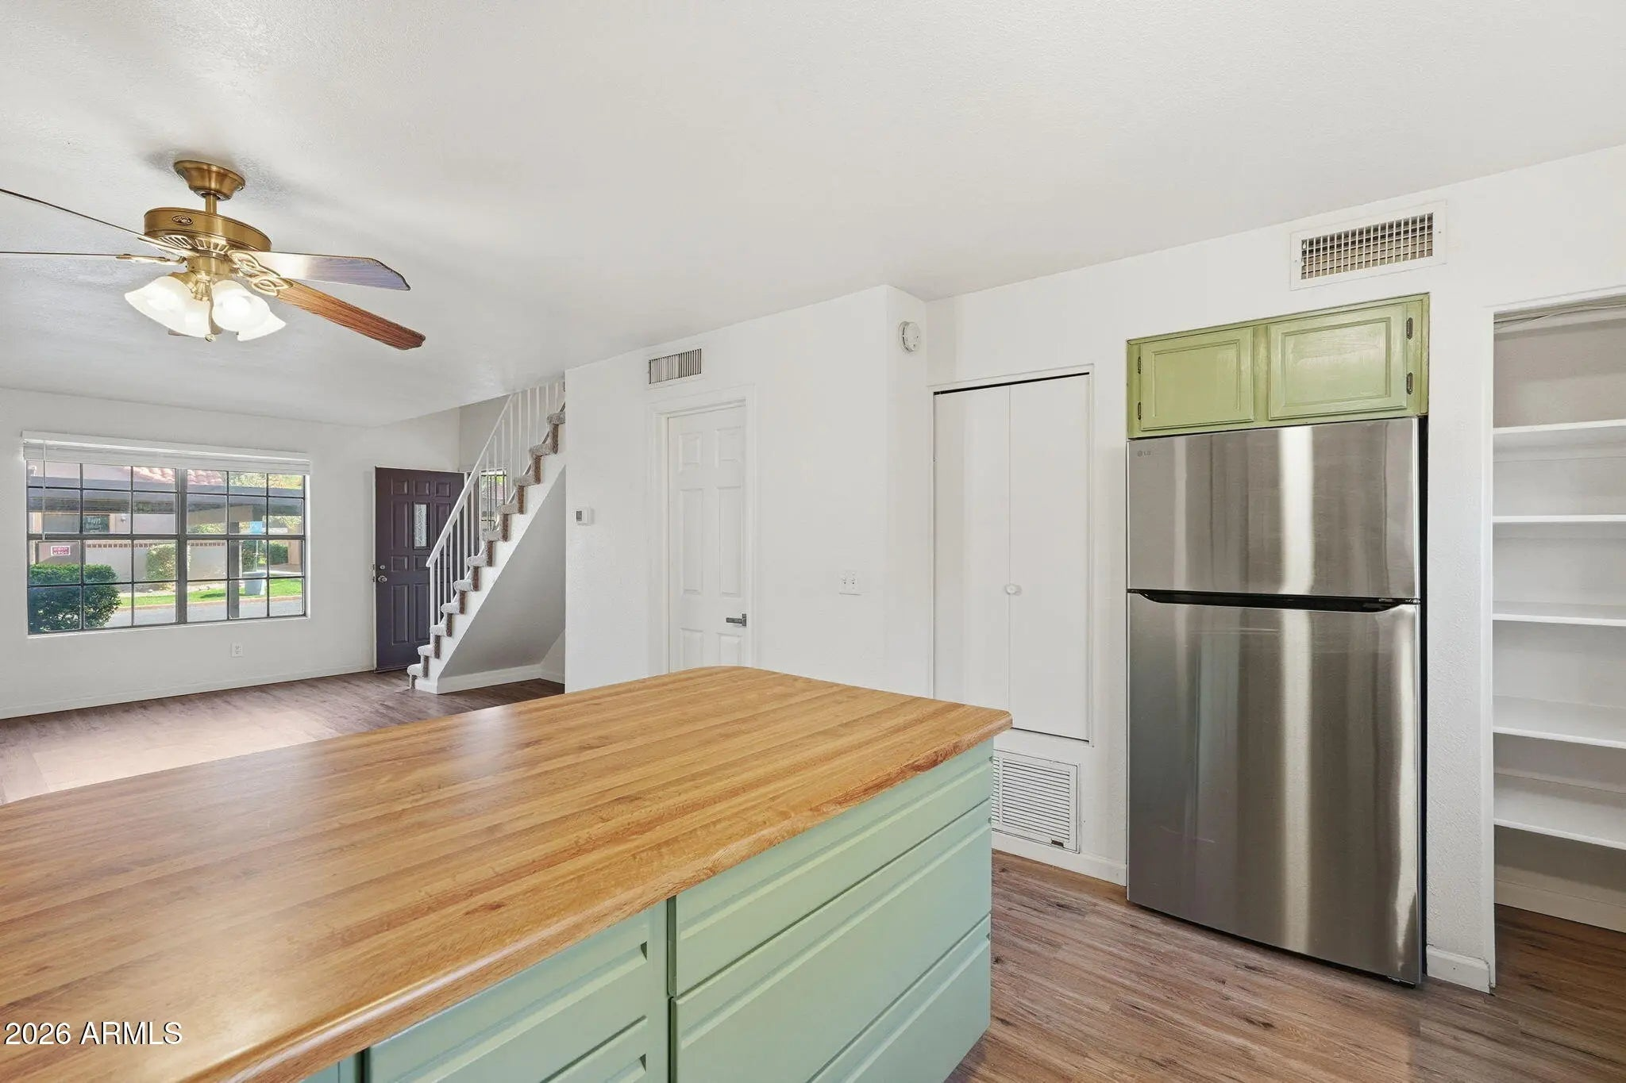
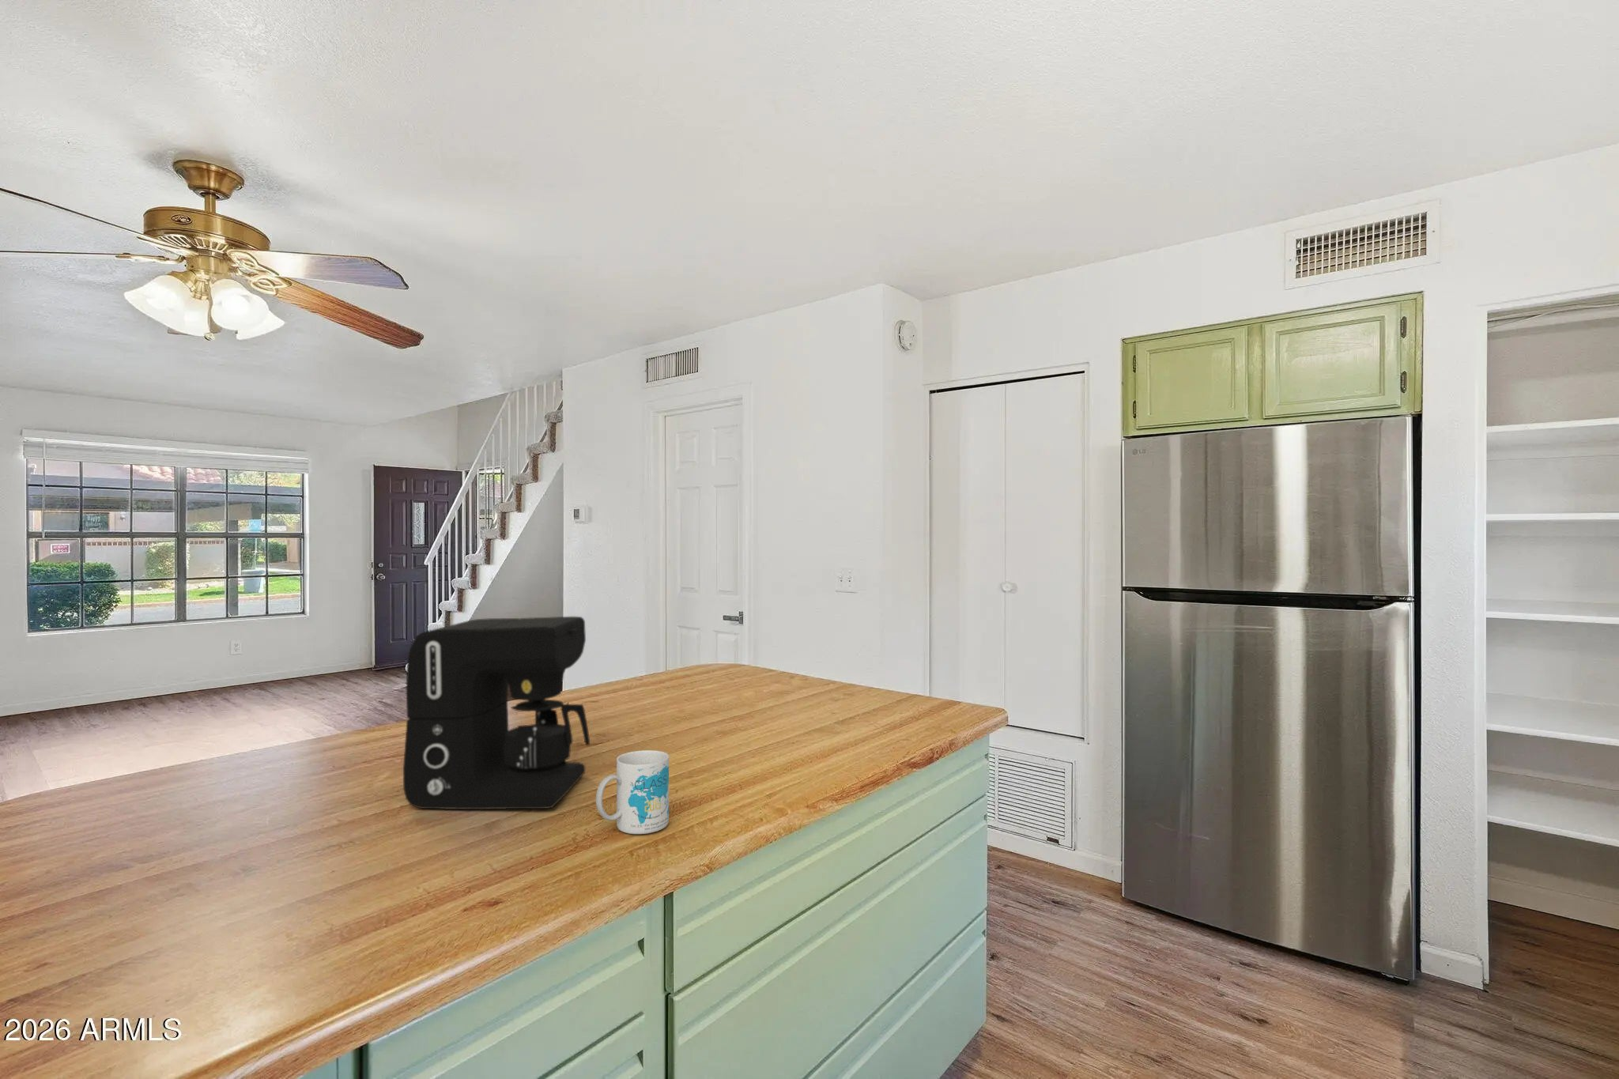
+ mug [596,749,669,835]
+ coffee maker [402,615,591,810]
